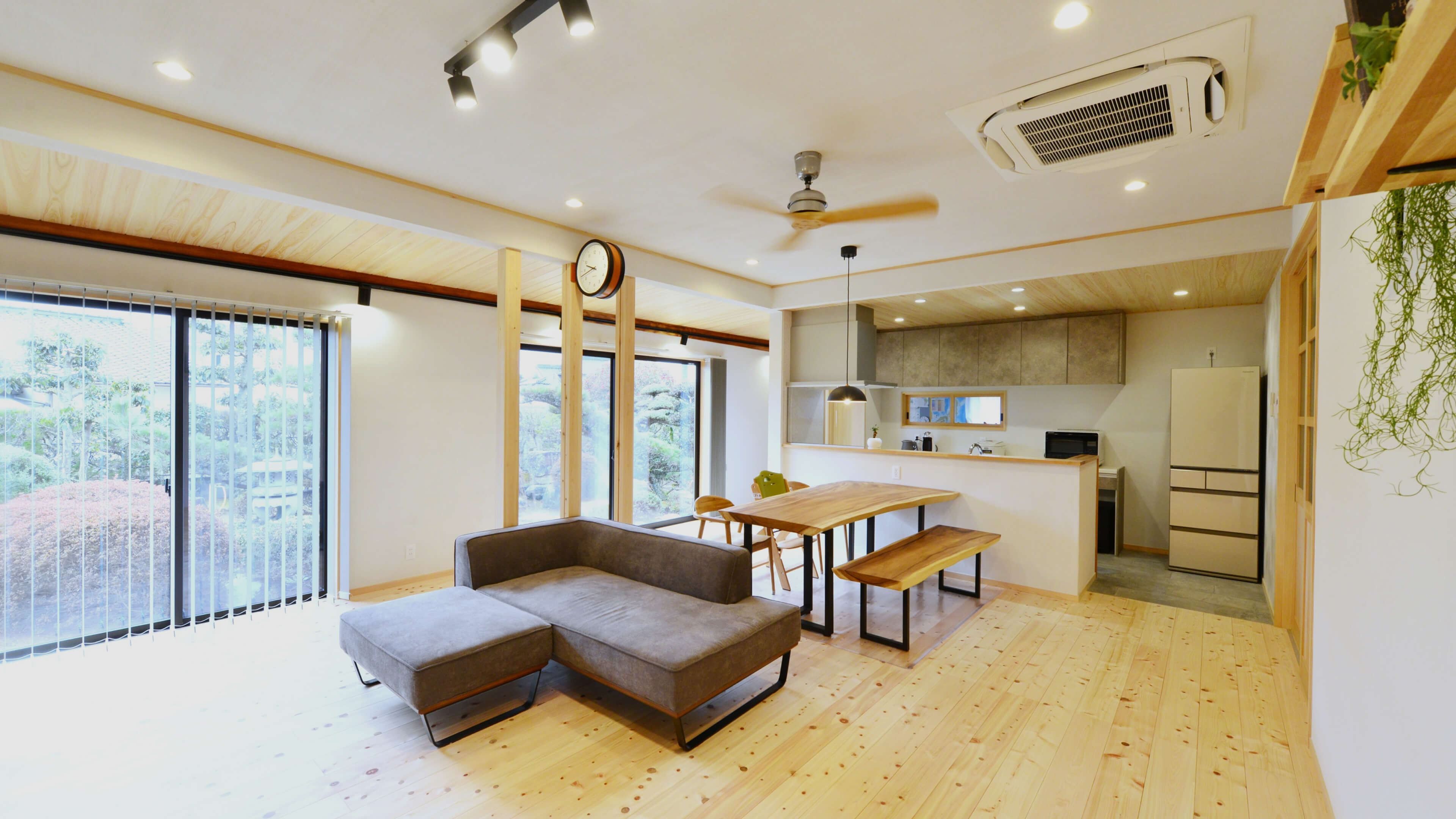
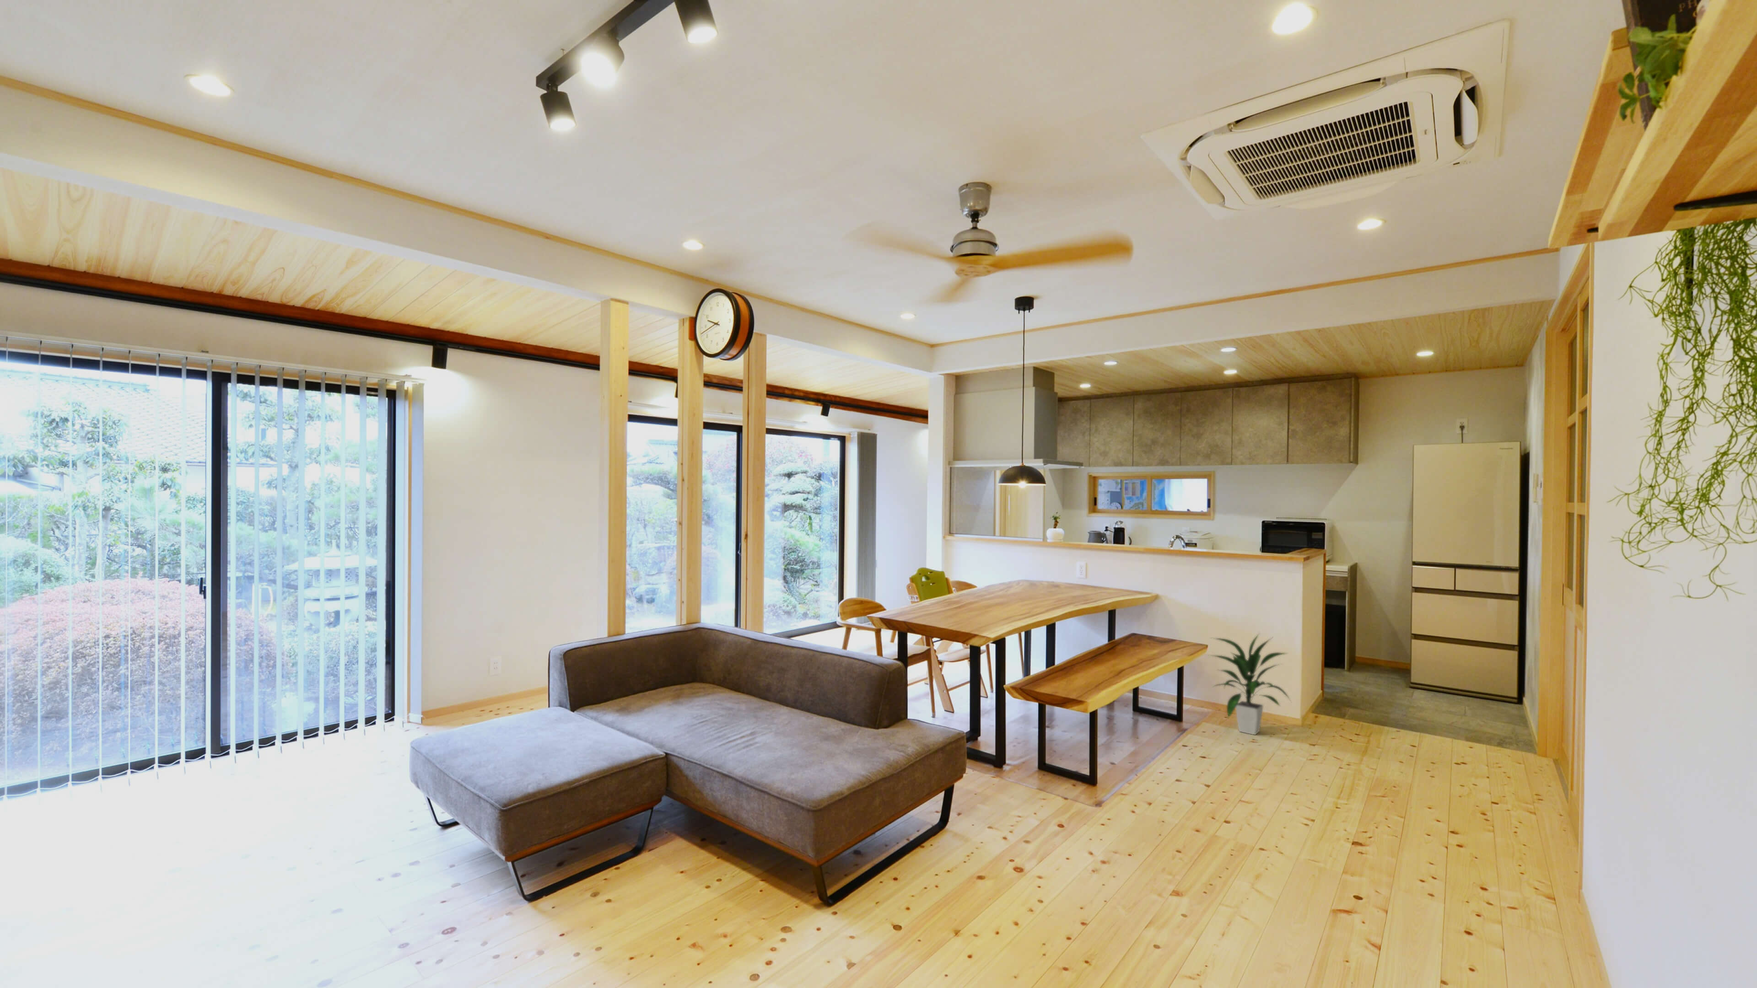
+ indoor plant [1208,632,1294,736]
